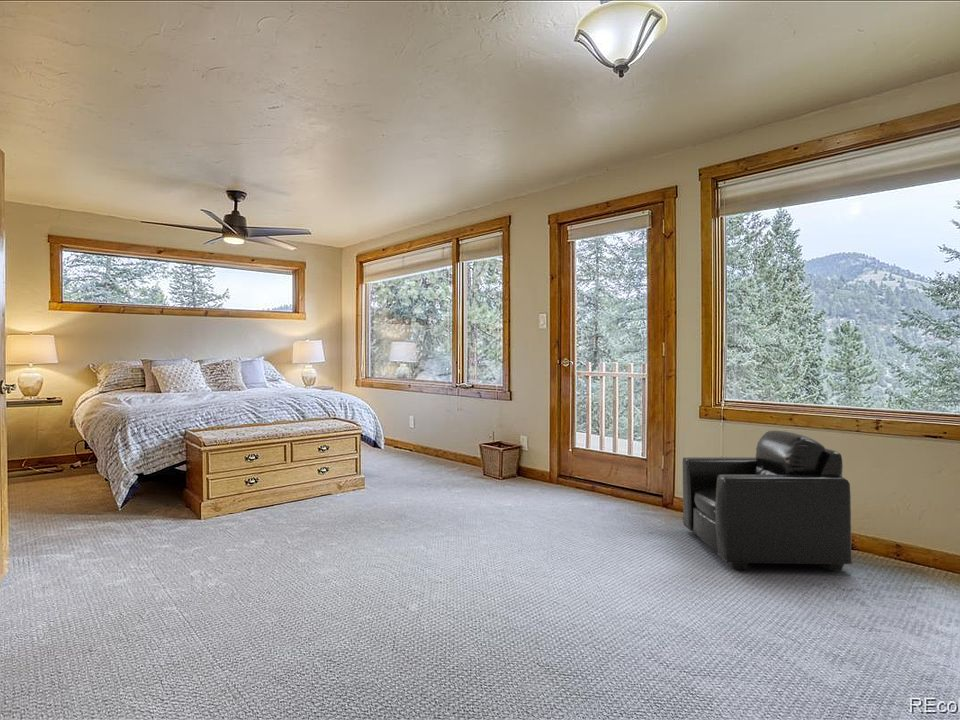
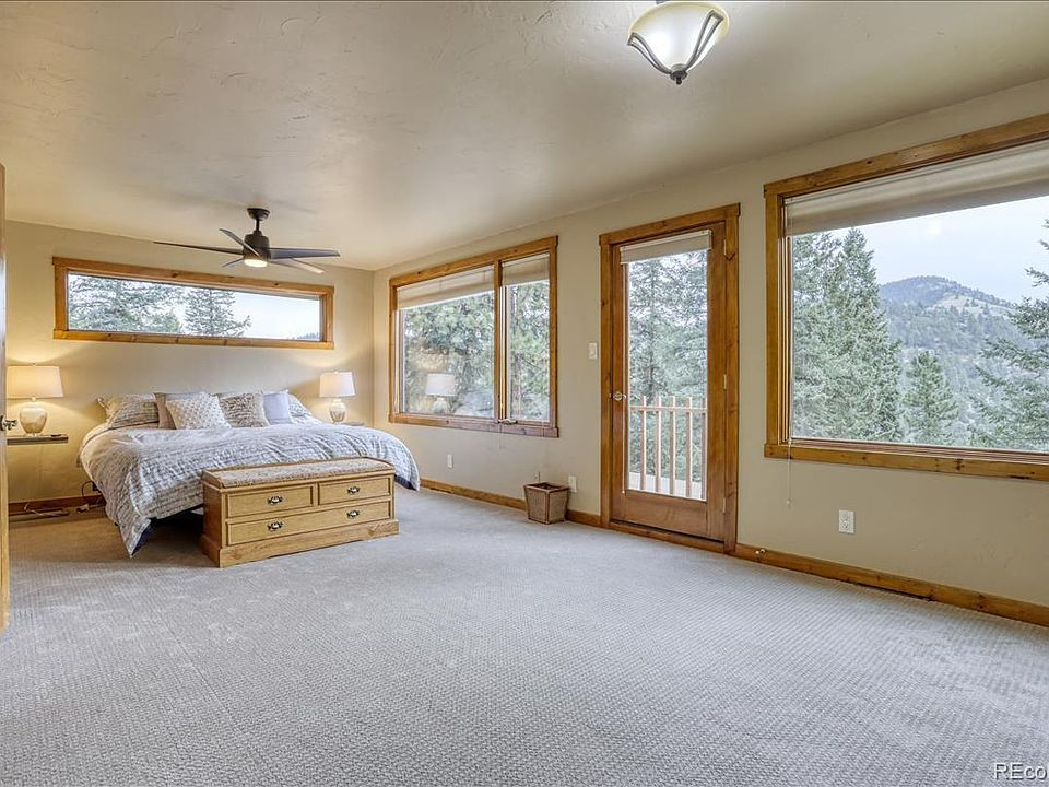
- armchair [682,430,853,571]
